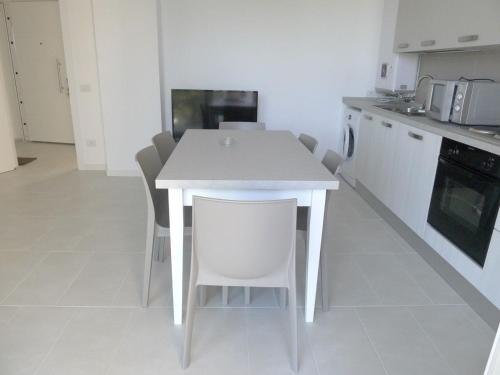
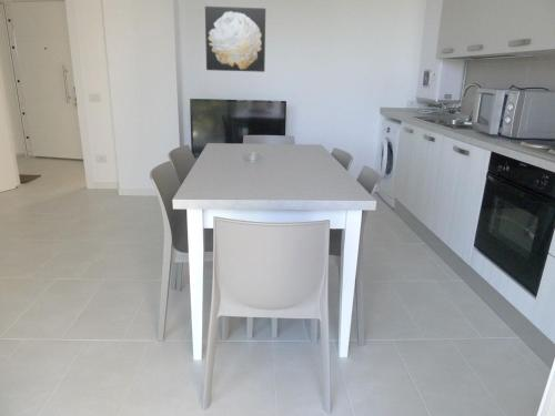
+ wall art [204,6,266,73]
